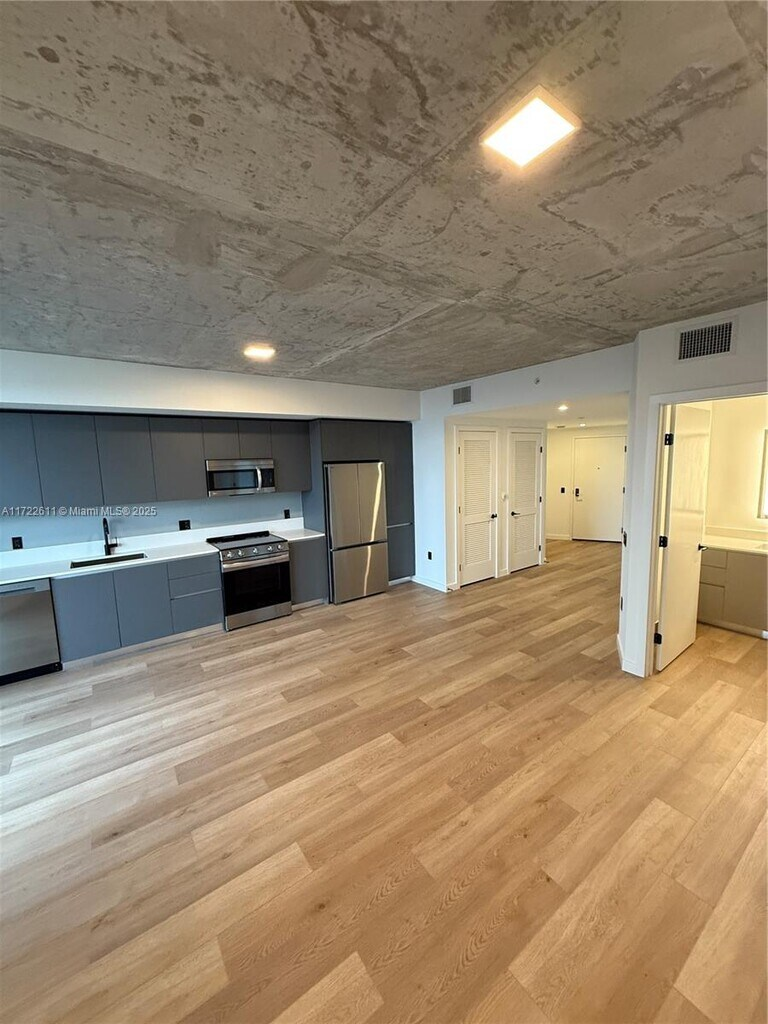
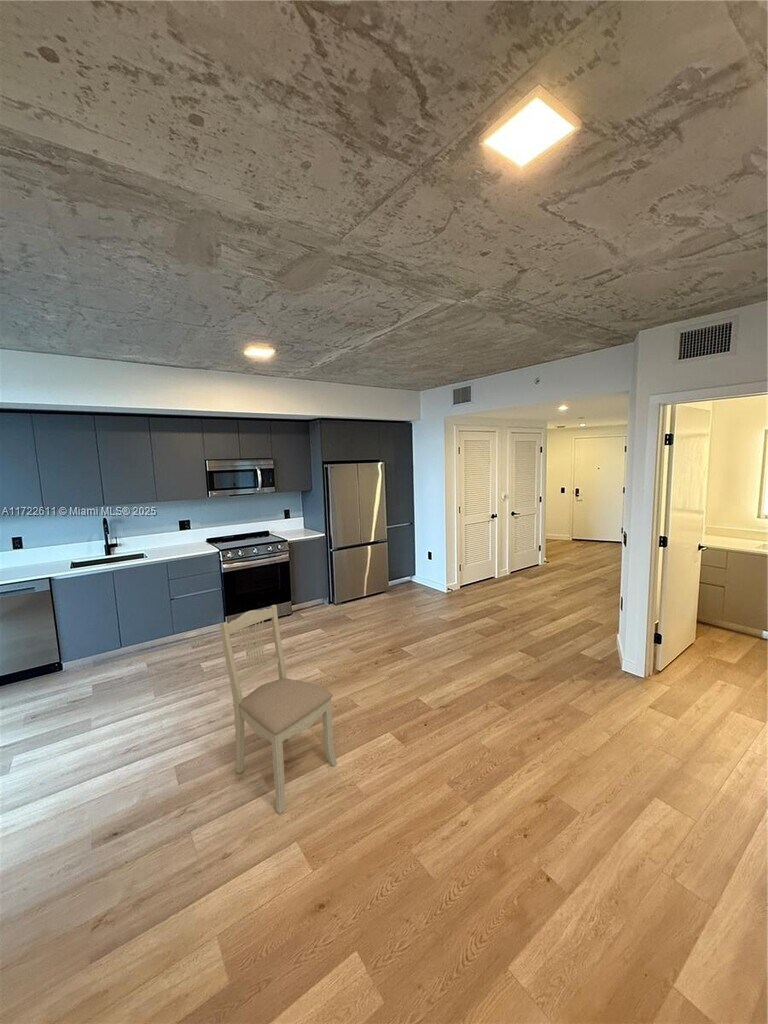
+ dining chair [219,604,338,815]
